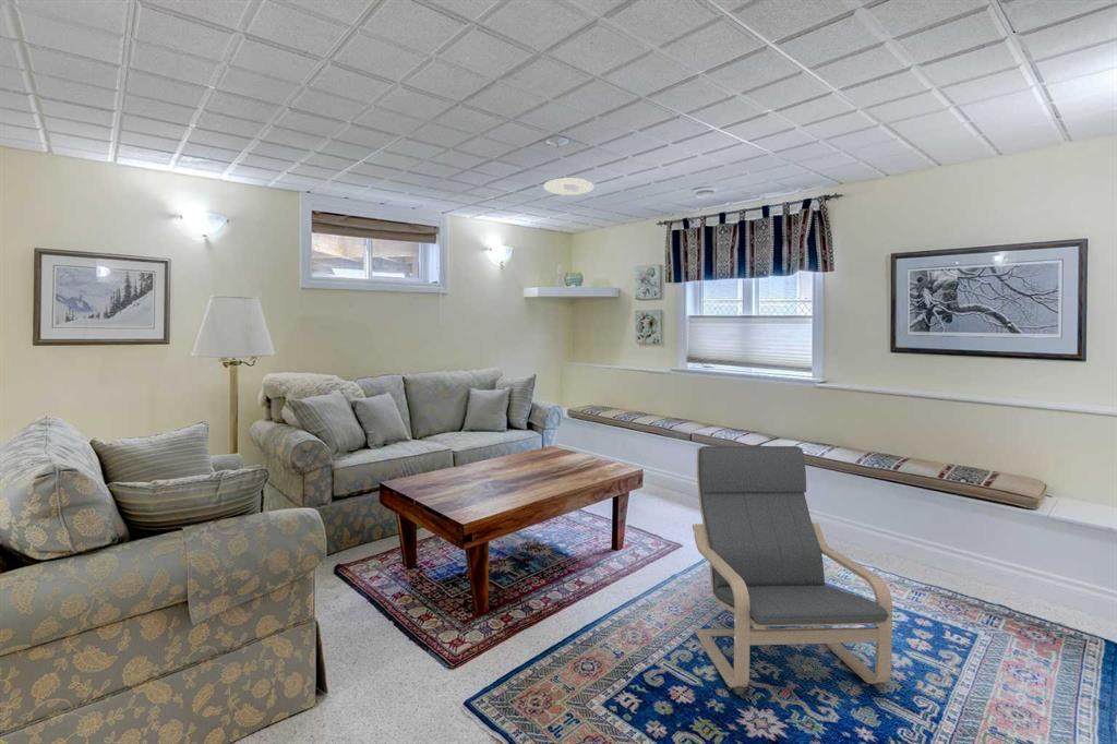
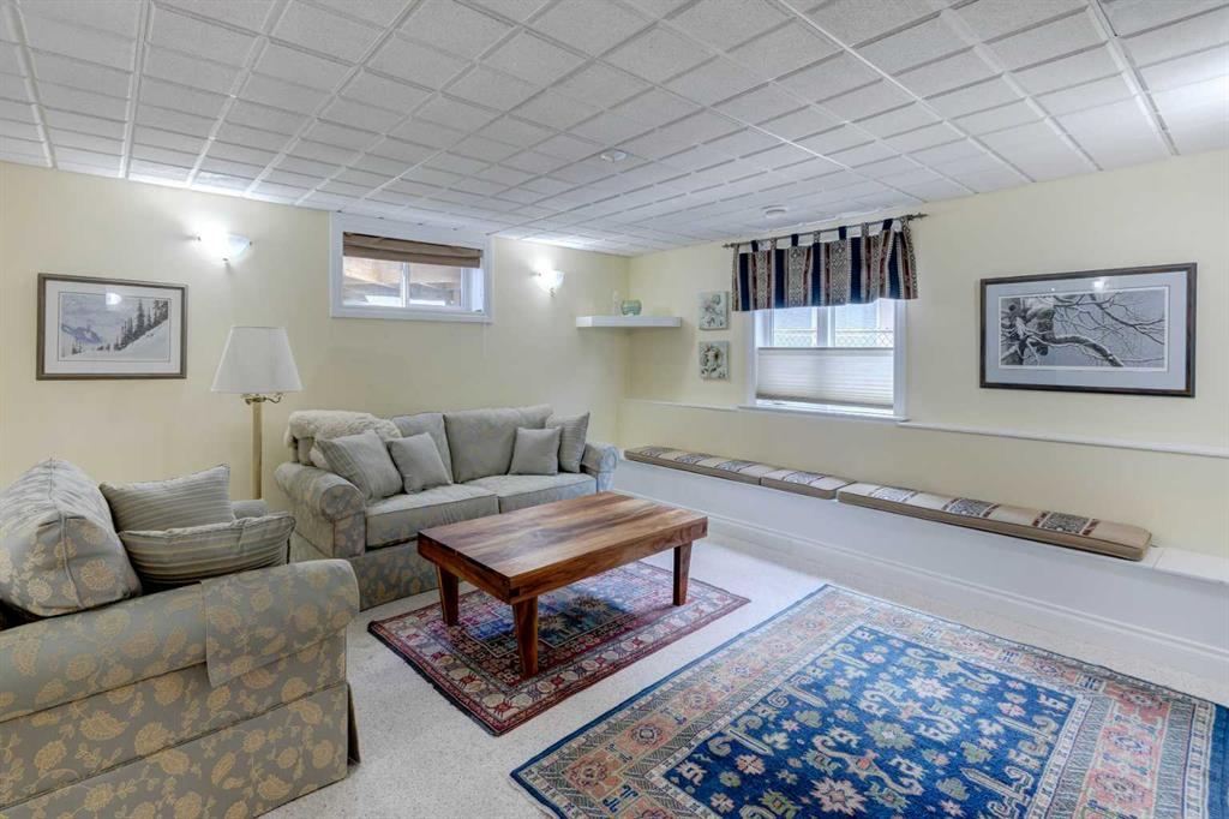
- recessed light [542,177,594,196]
- lounge chair [692,445,893,695]
